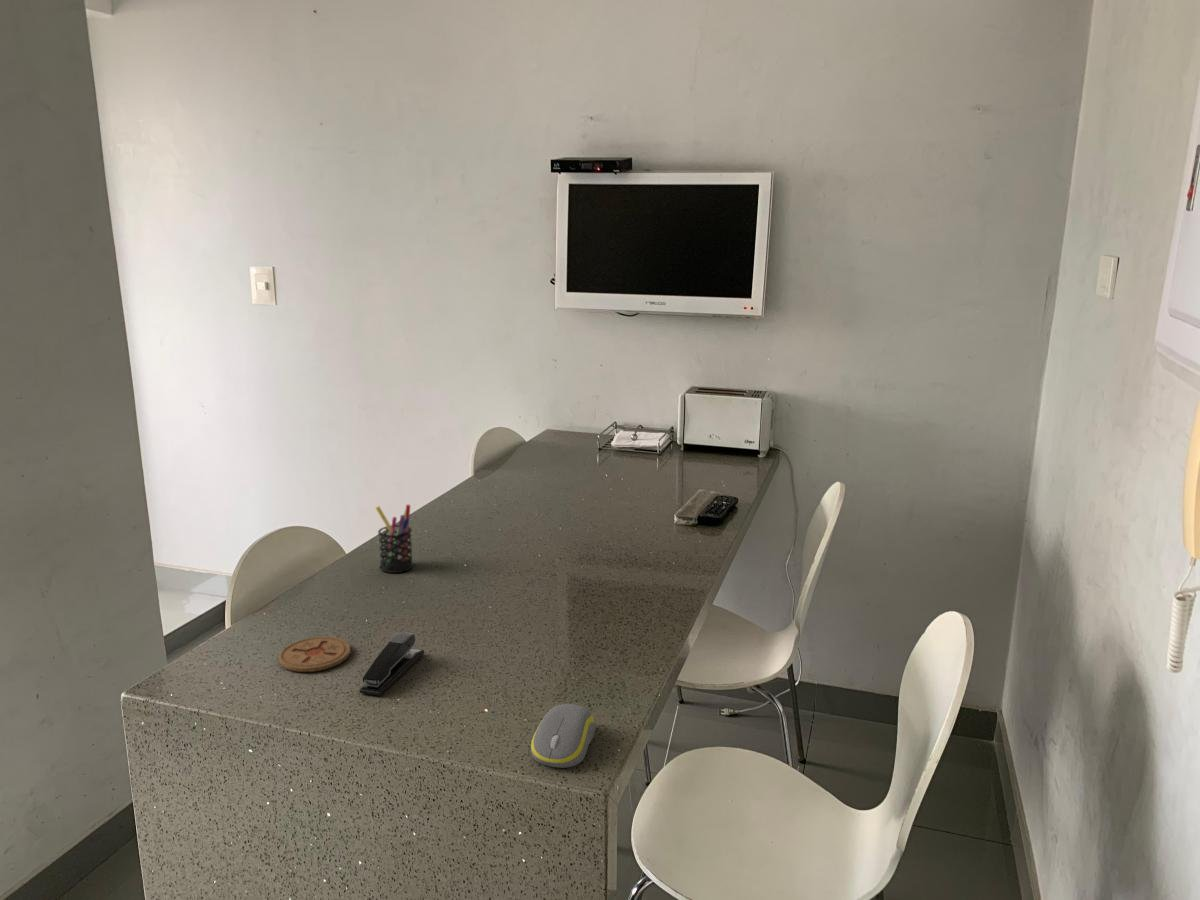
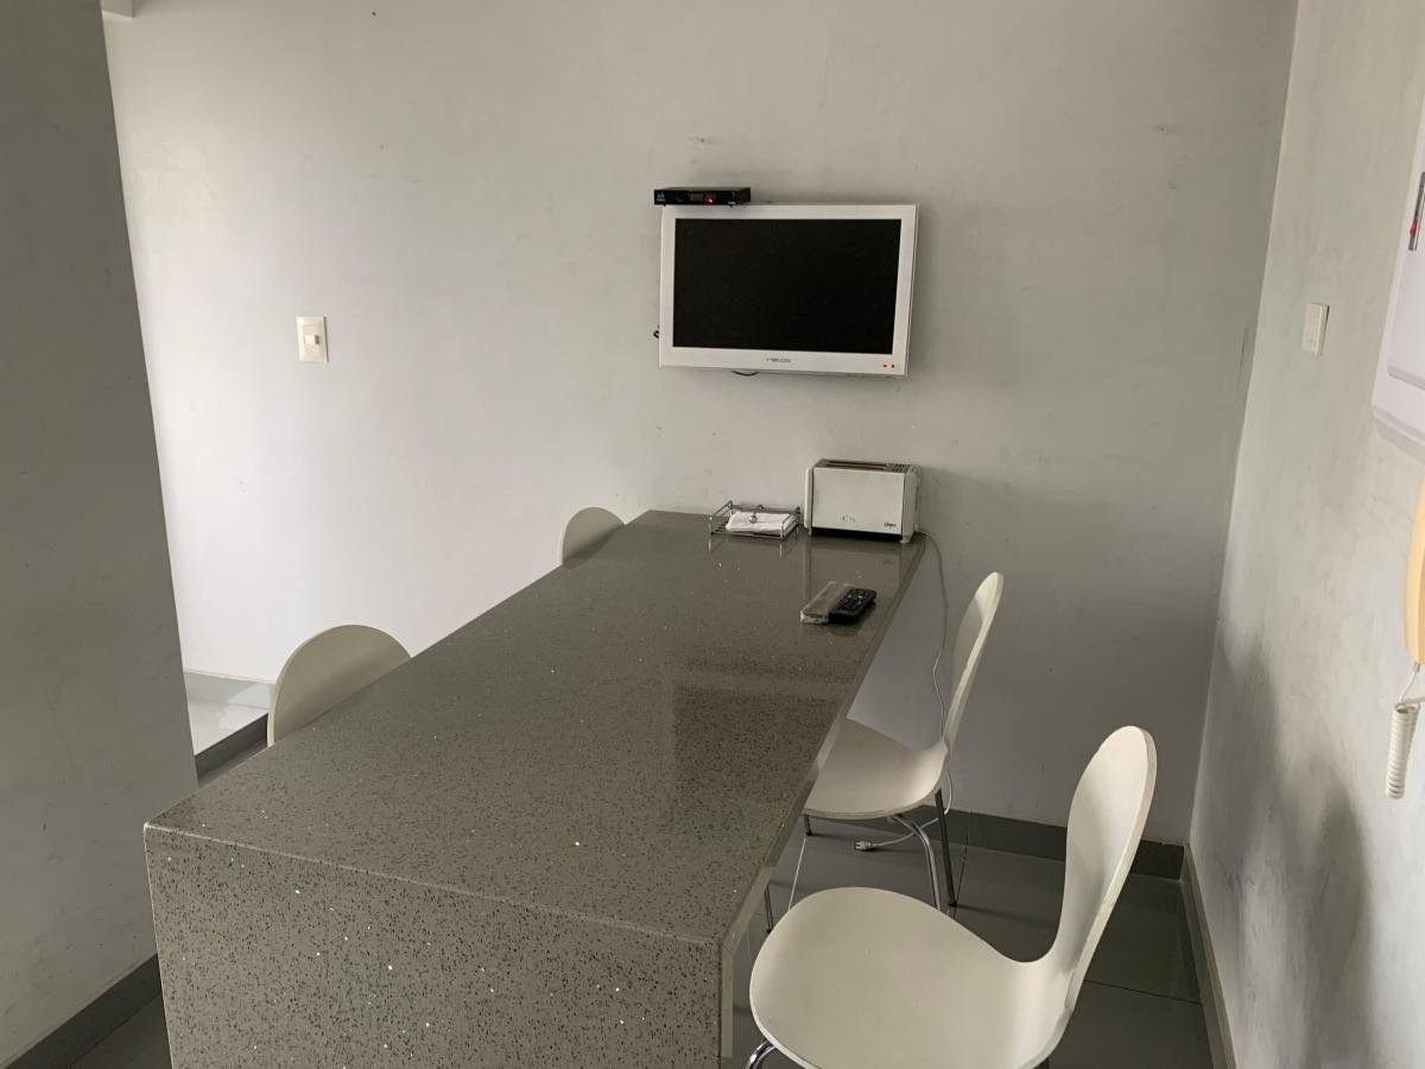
- pen holder [375,503,414,574]
- computer mouse [530,703,596,769]
- stapler [359,631,425,697]
- coaster [278,636,351,673]
